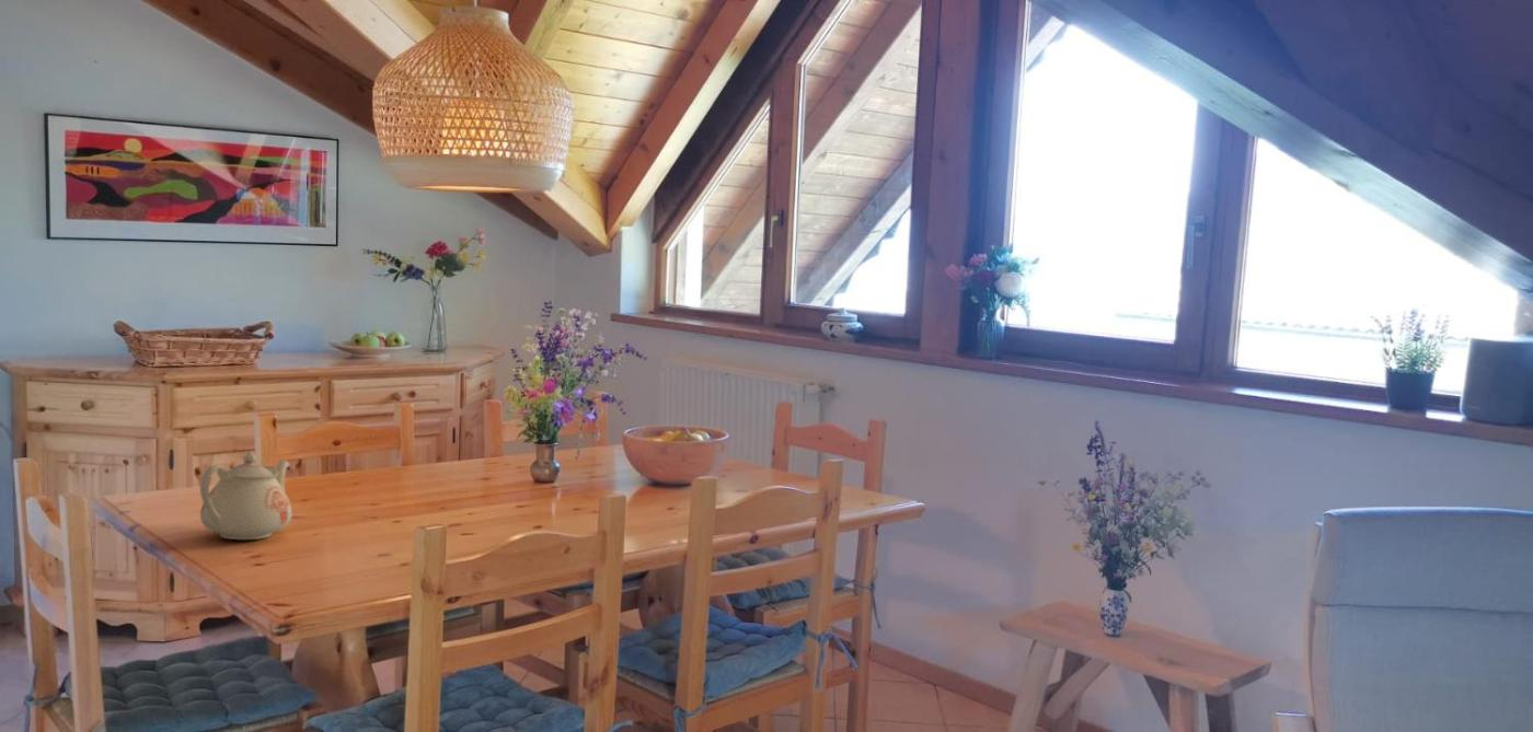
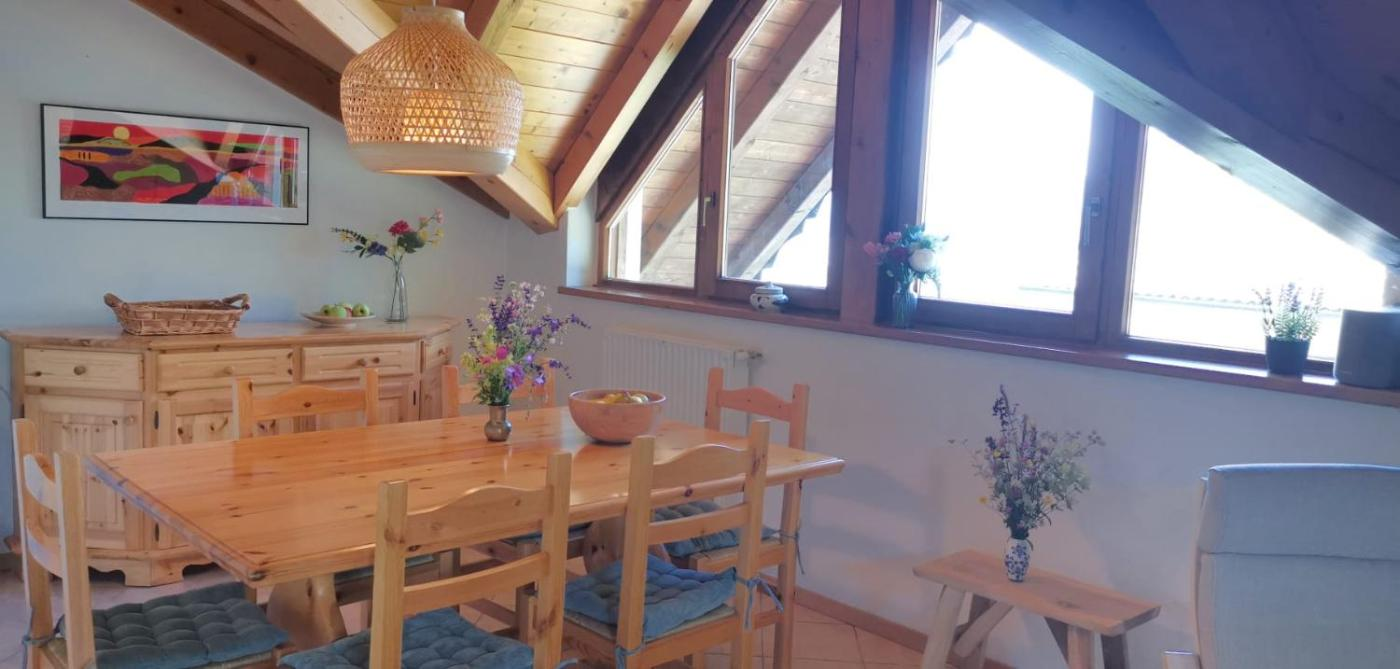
- teapot [199,450,293,541]
